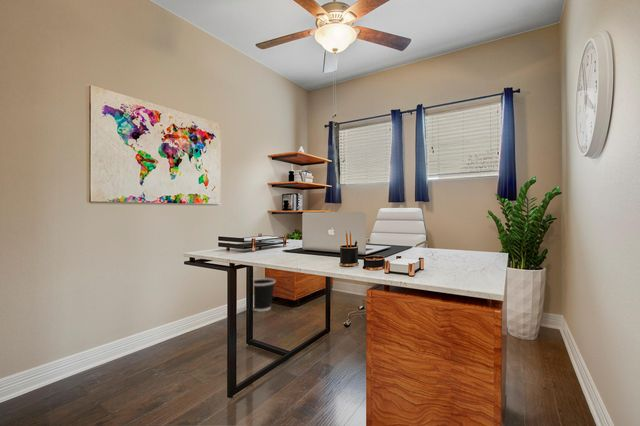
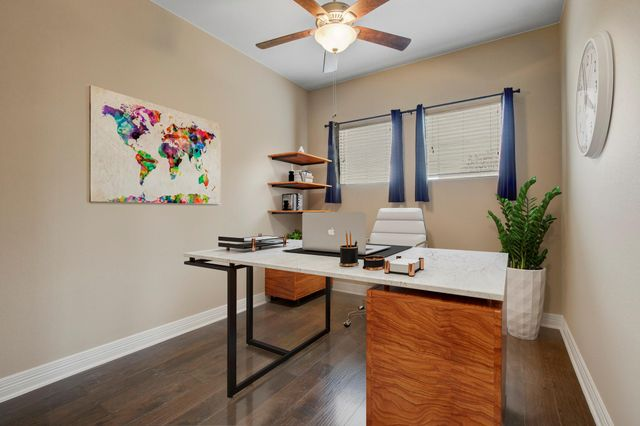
- wastebasket [252,277,277,312]
